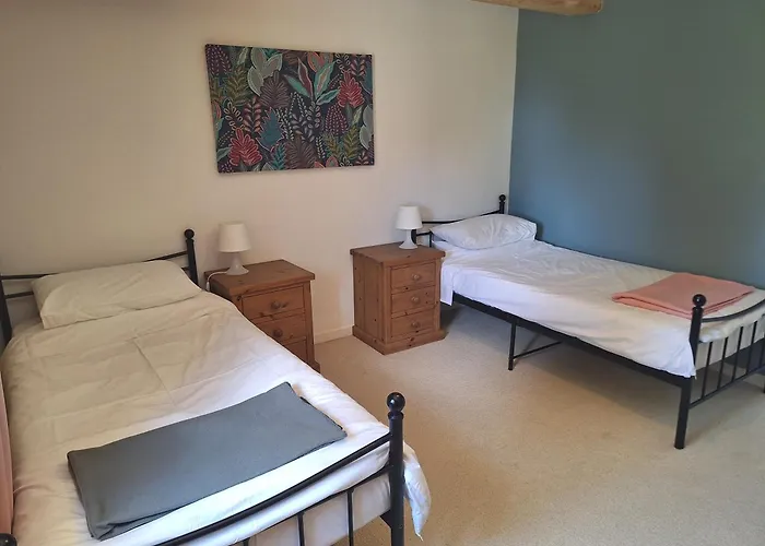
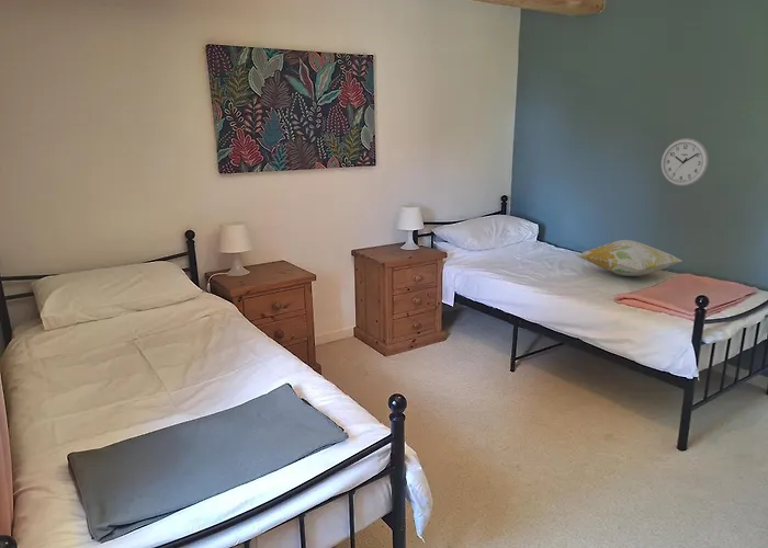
+ decorative pillow [576,239,684,277]
+ wall clock [659,137,710,187]
